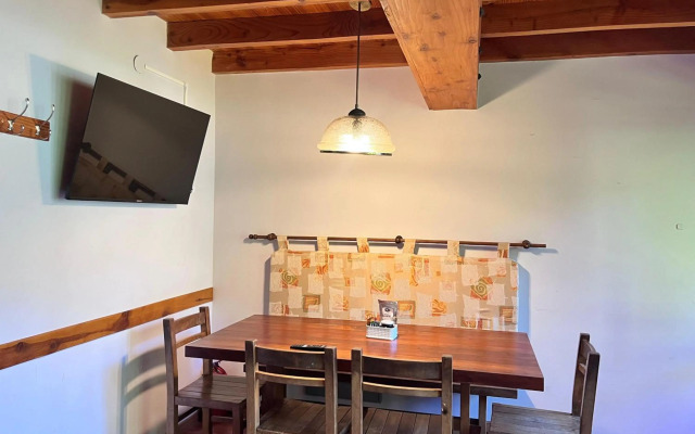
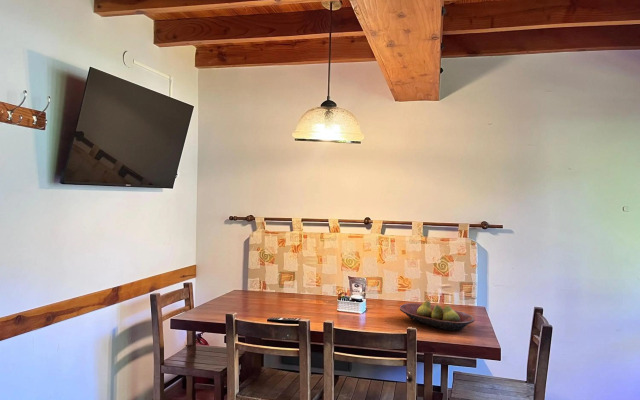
+ fruit bowl [399,299,476,332]
